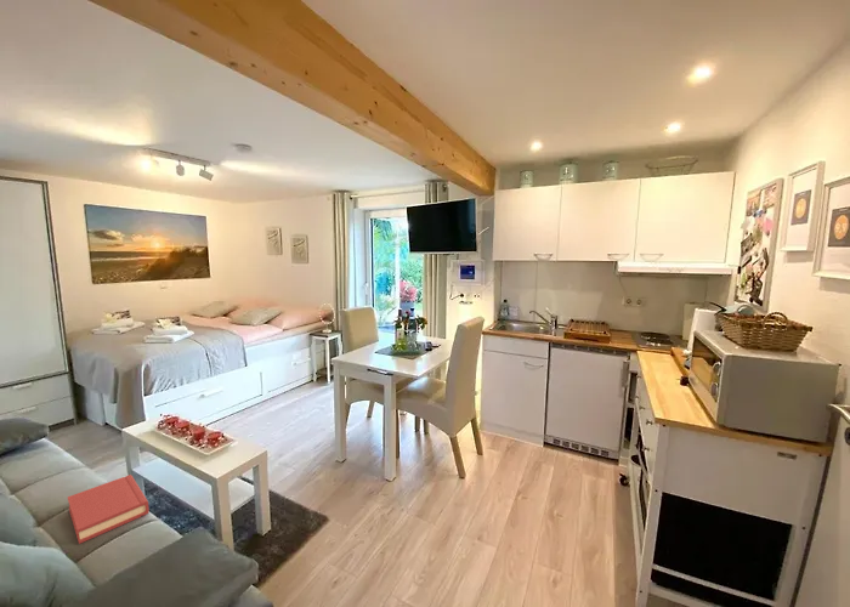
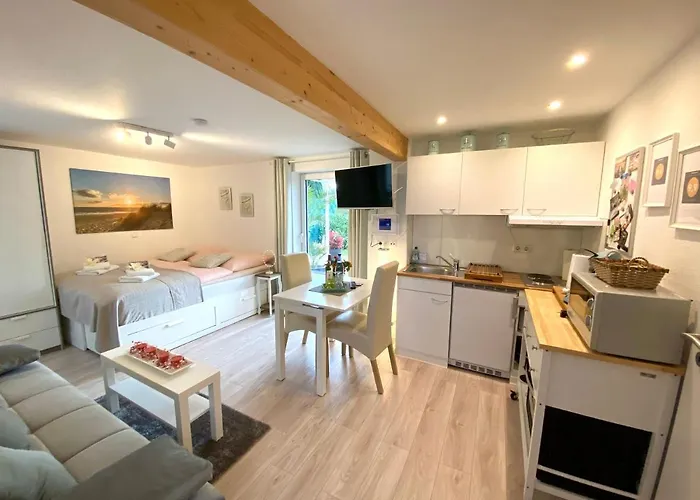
- hardback book [67,473,151,545]
